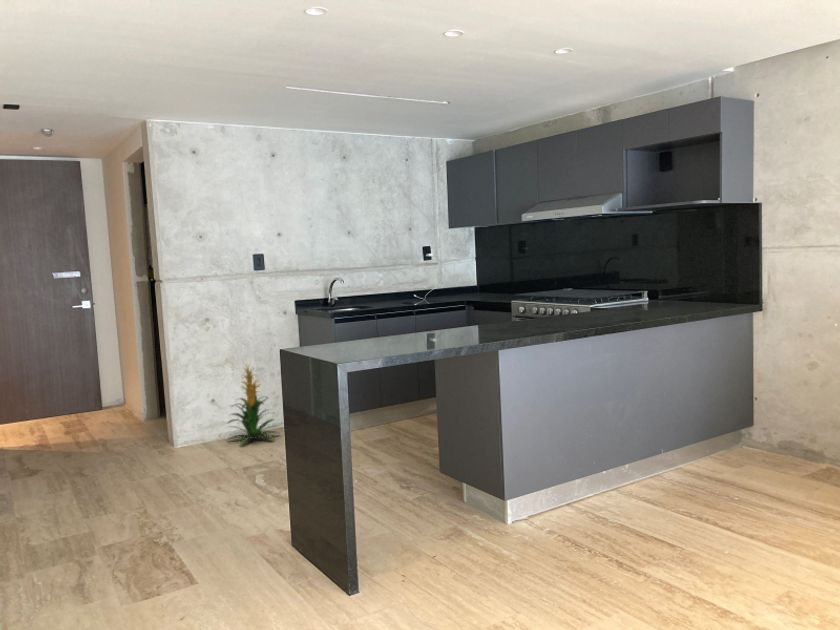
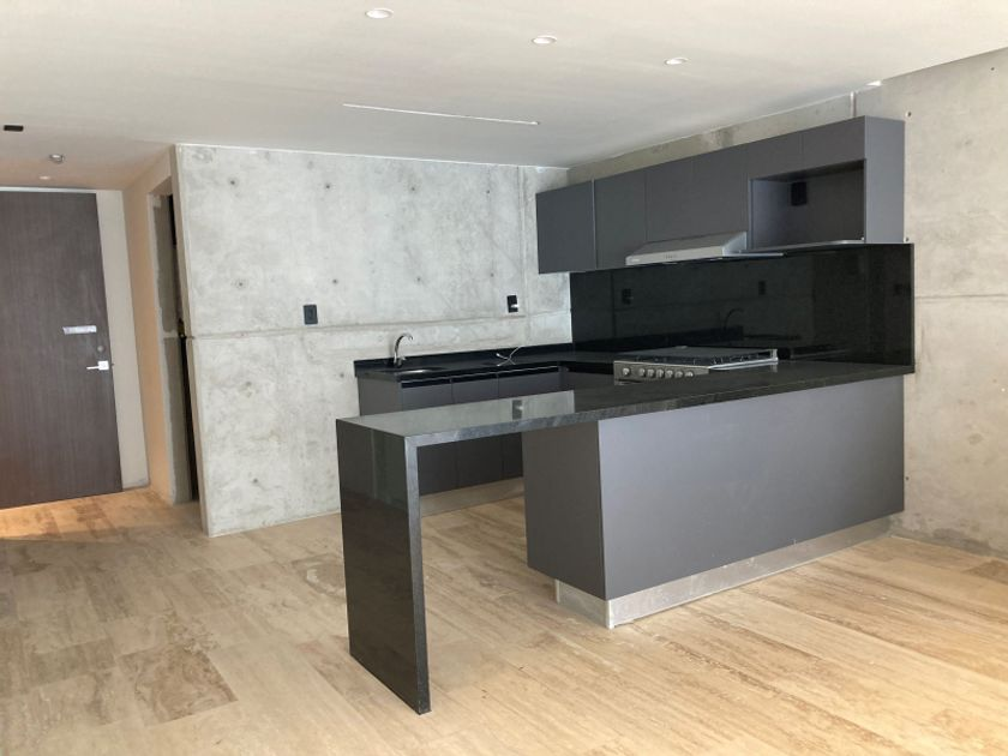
- indoor plant [226,361,282,446]
